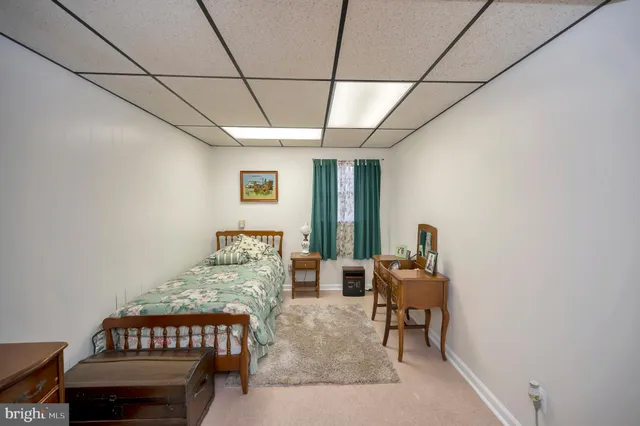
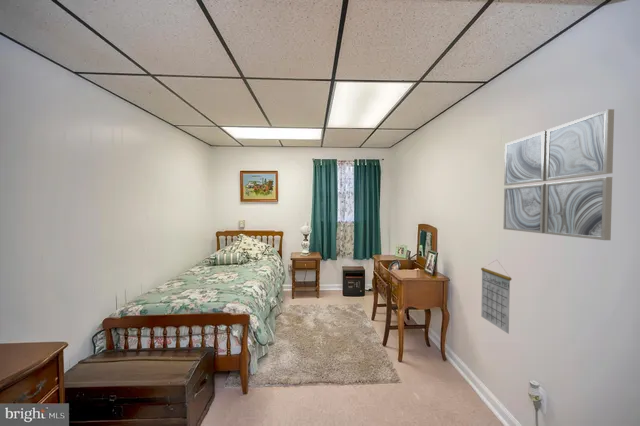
+ calendar [480,259,513,335]
+ wall art [502,108,615,241]
